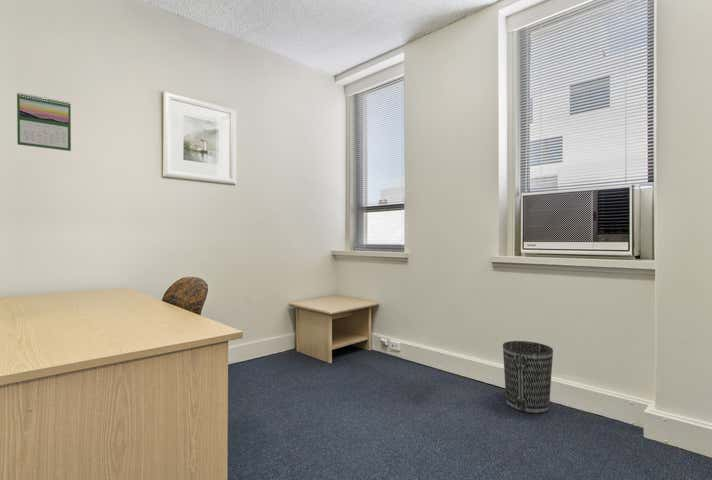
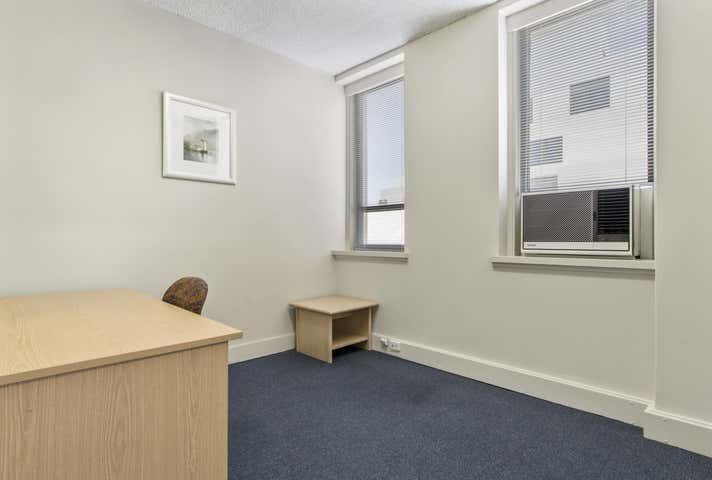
- calendar [16,92,72,152]
- wastebasket [502,340,554,415]
